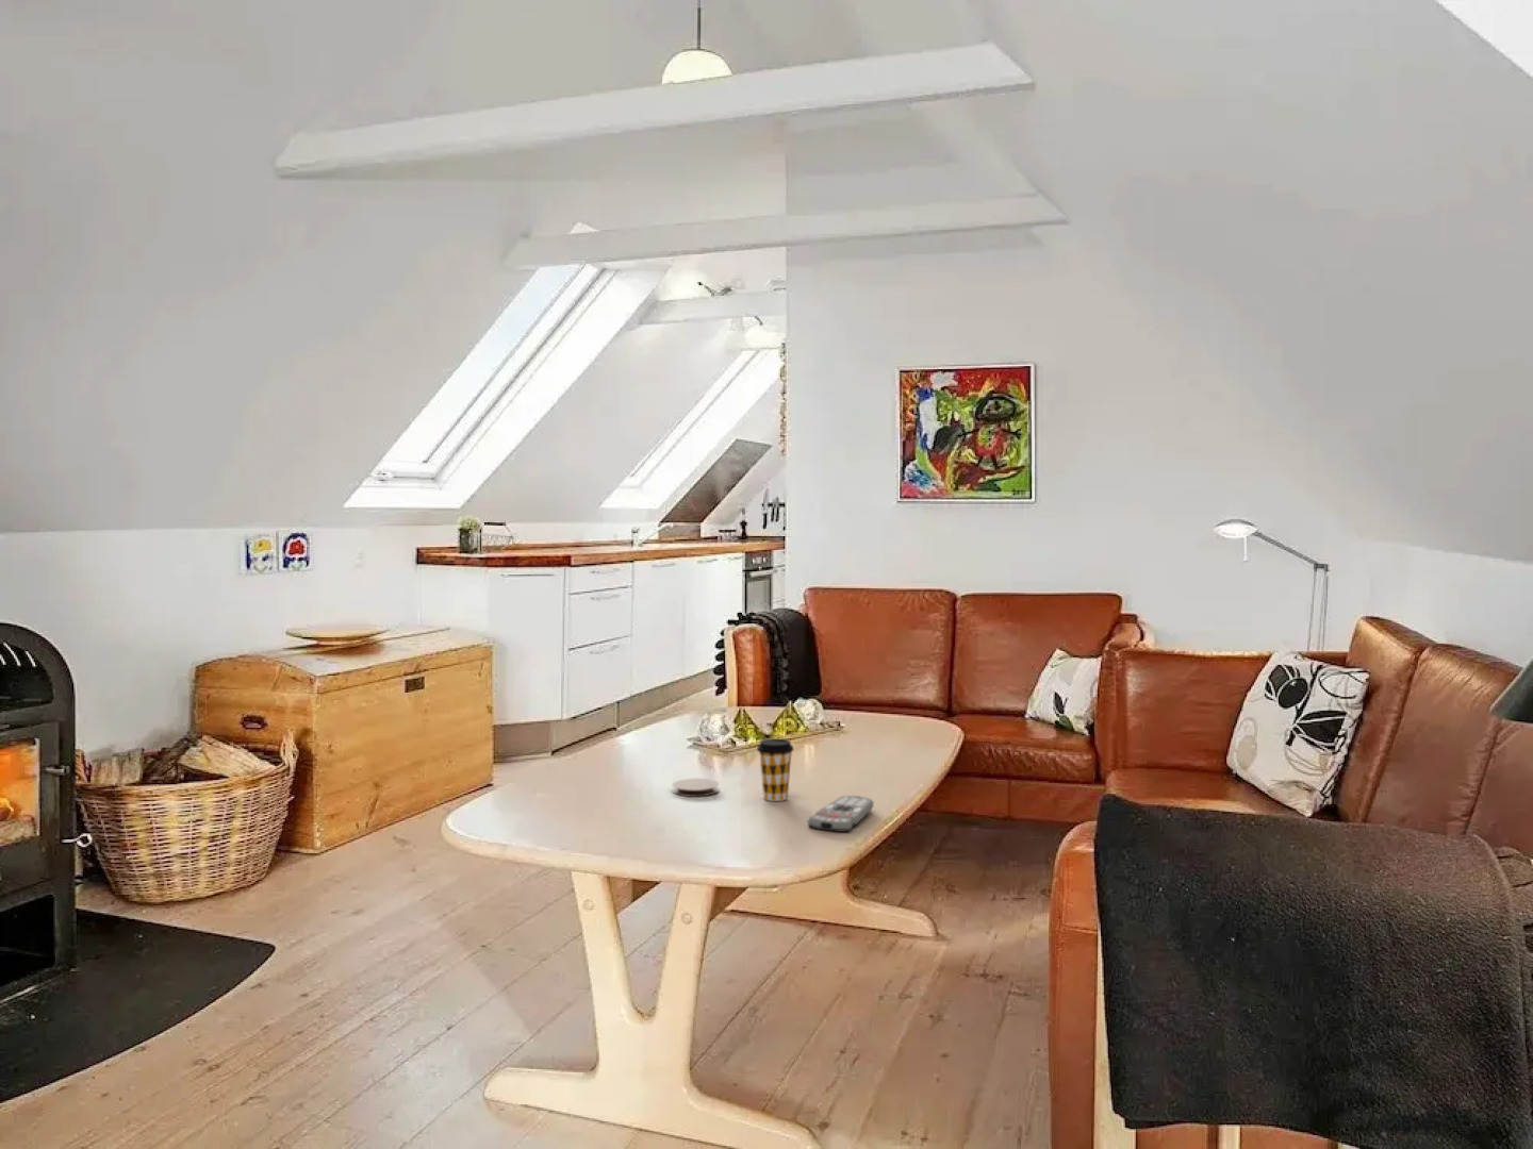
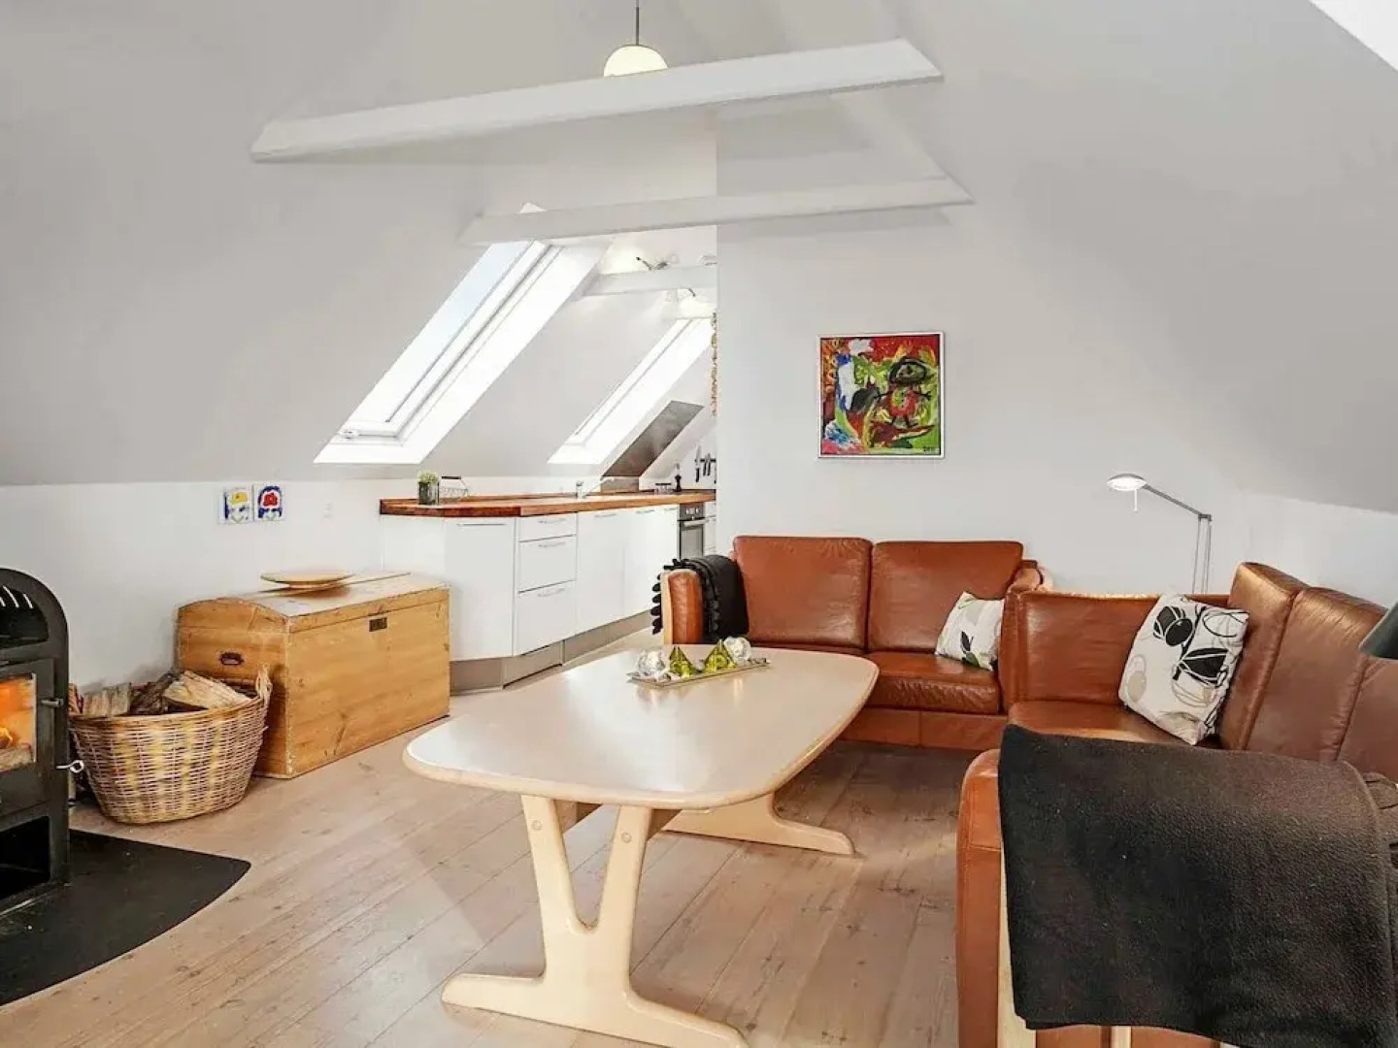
- coaster [672,777,719,798]
- coffee cup [756,737,795,803]
- remote control [808,794,875,833]
